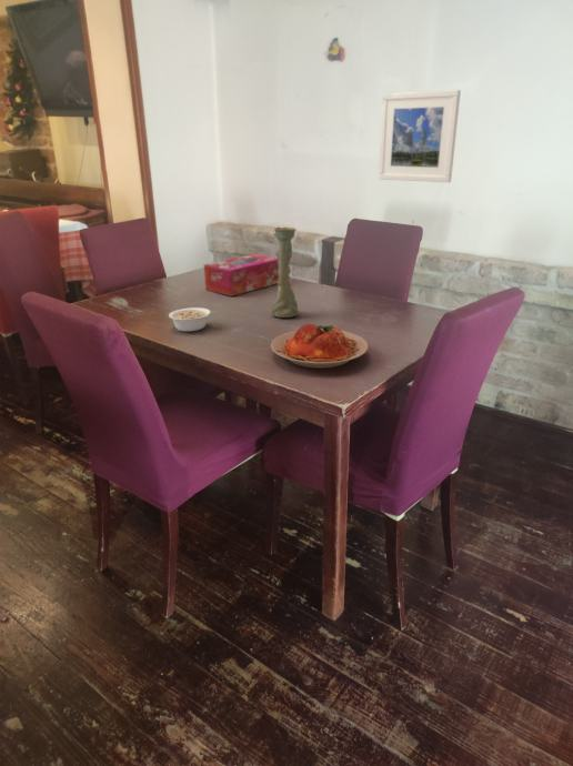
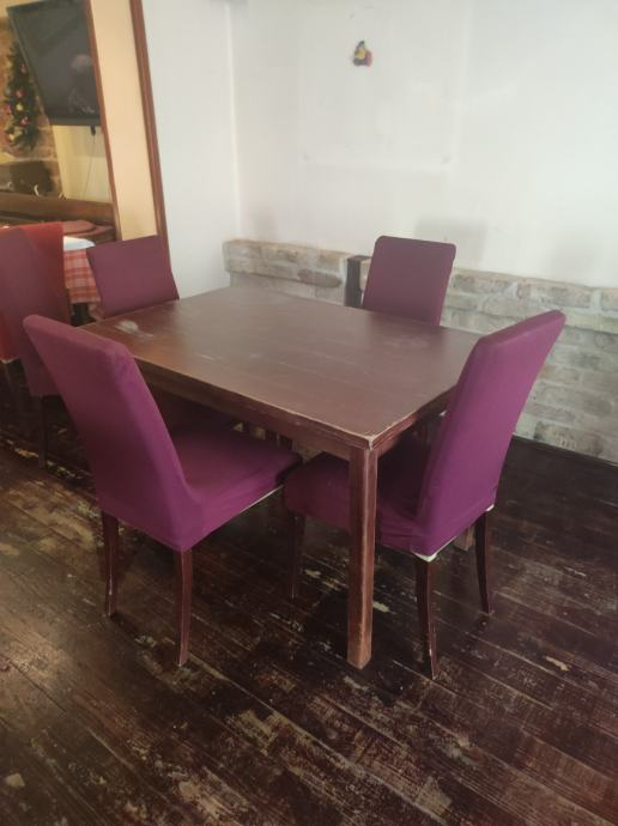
- tissue box [203,253,279,298]
- legume [168,306,219,333]
- plate [270,323,370,369]
- vase [271,226,299,319]
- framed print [378,89,462,183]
